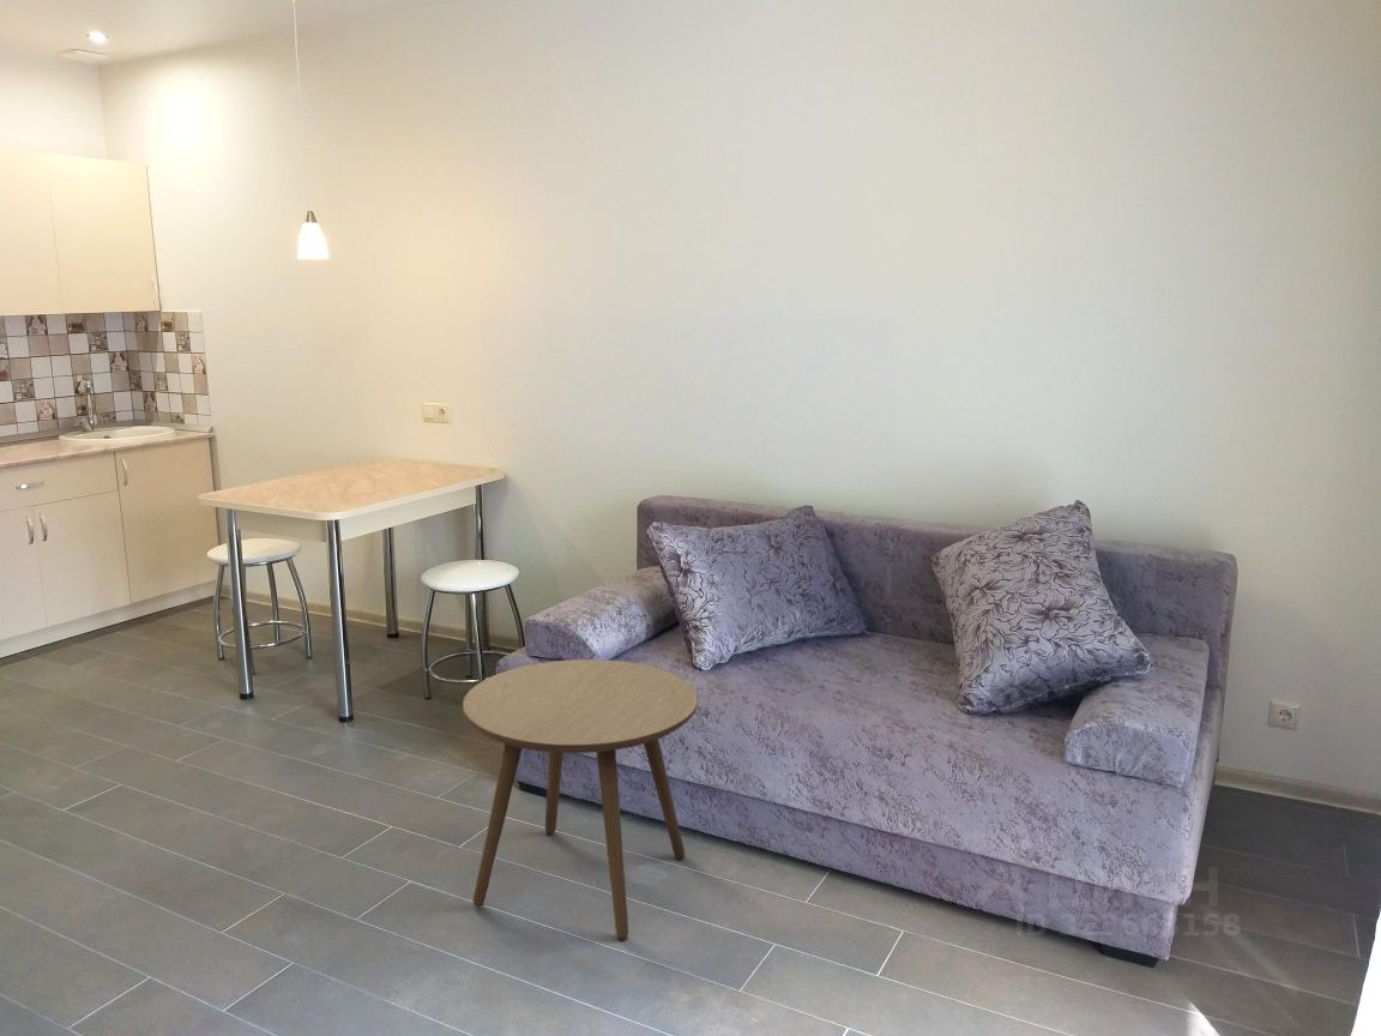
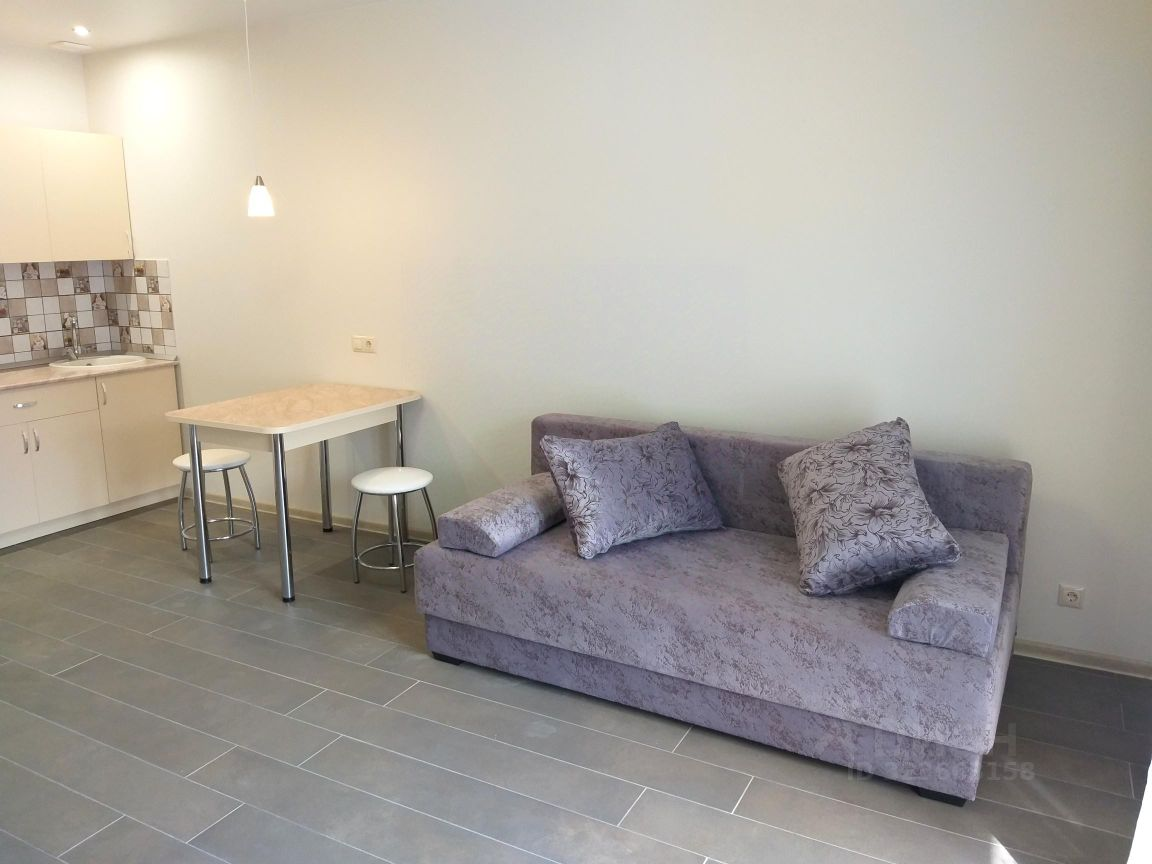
- side table [462,658,699,941]
